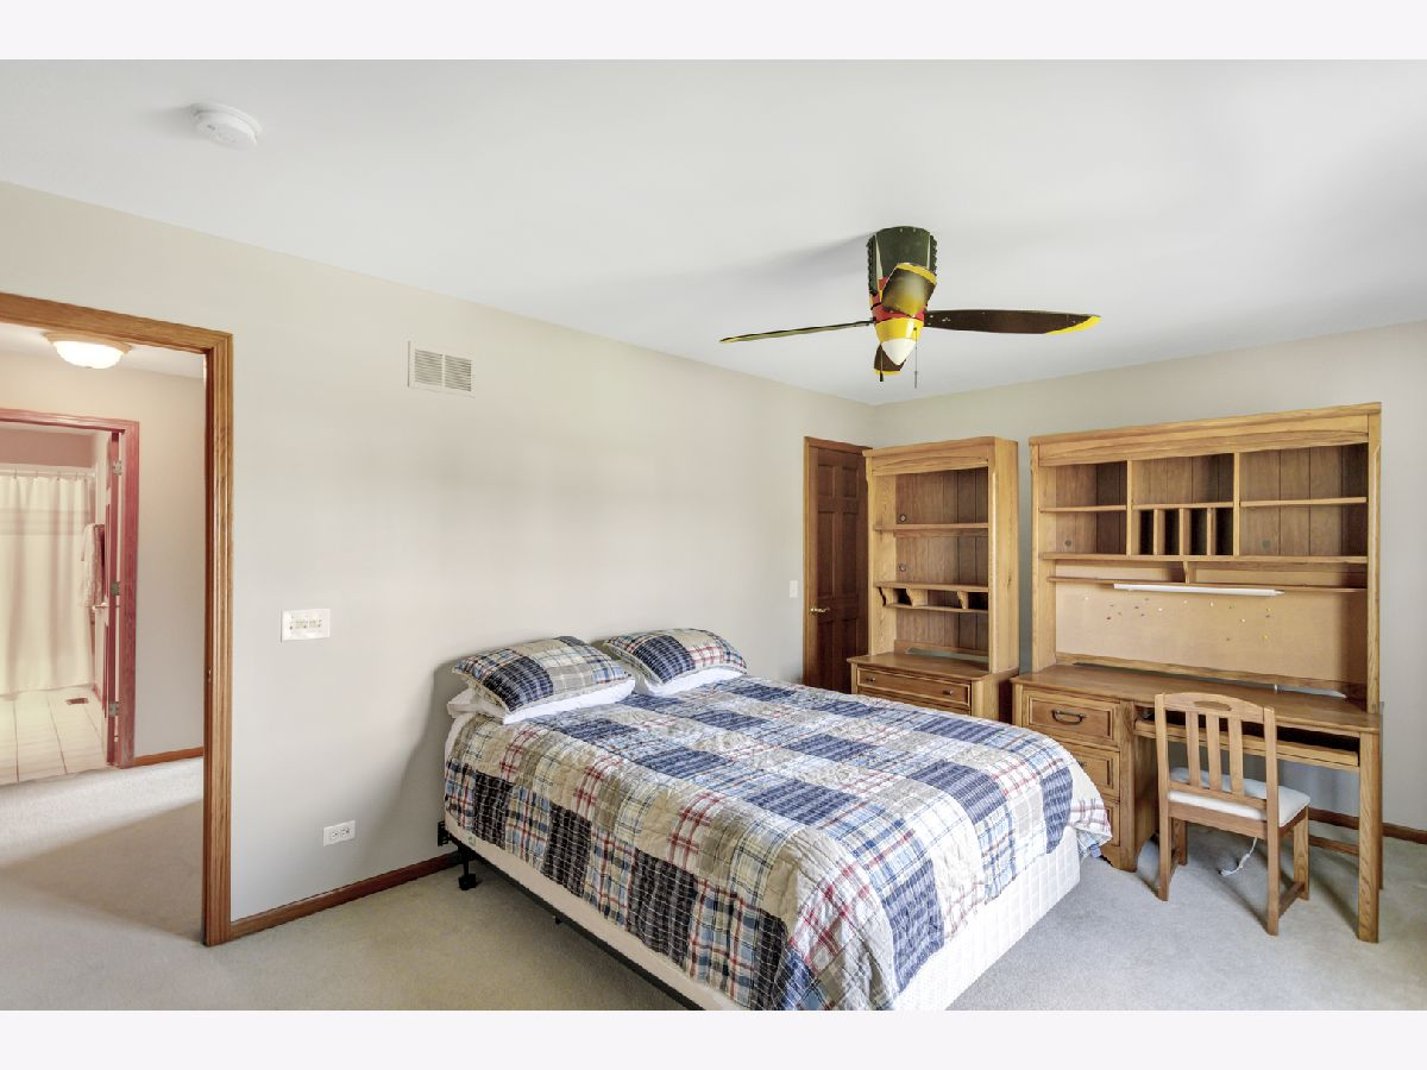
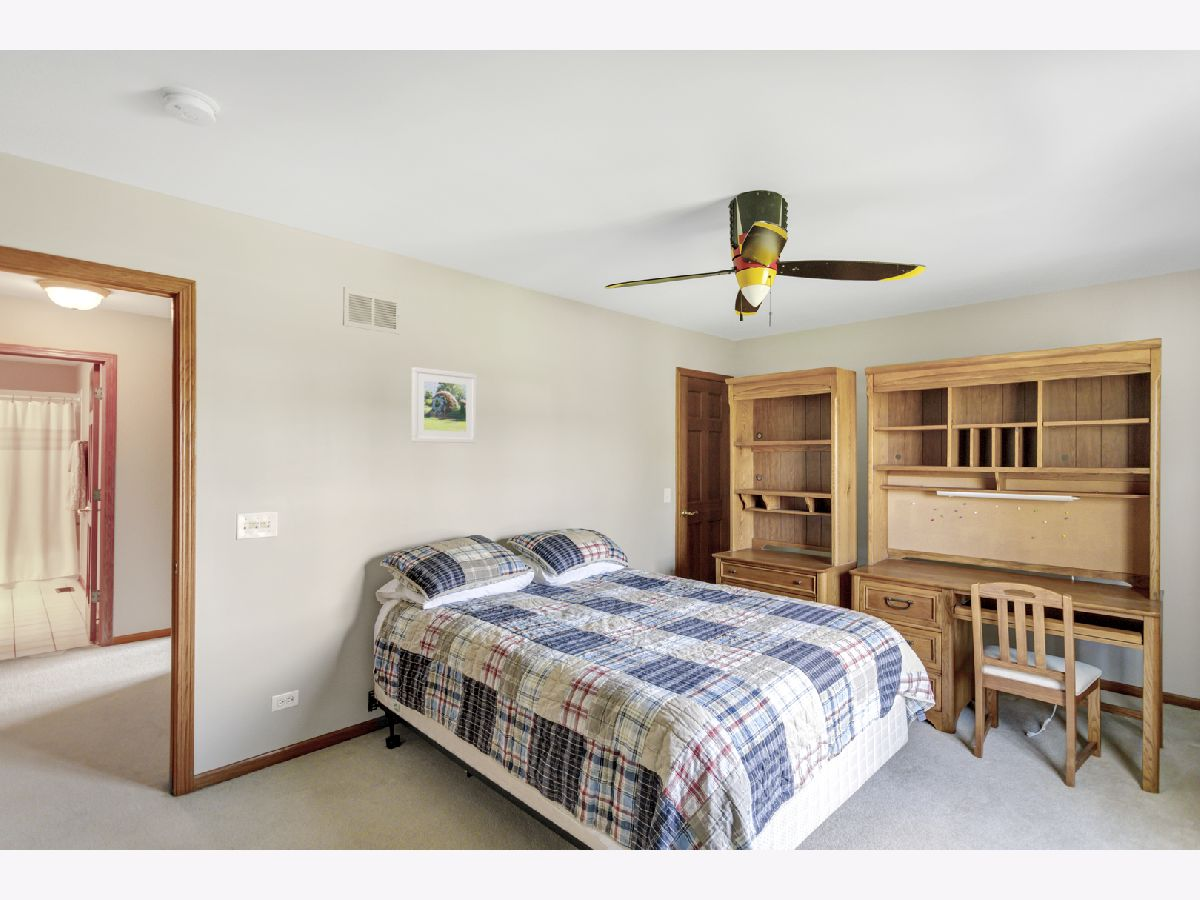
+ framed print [410,366,477,444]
